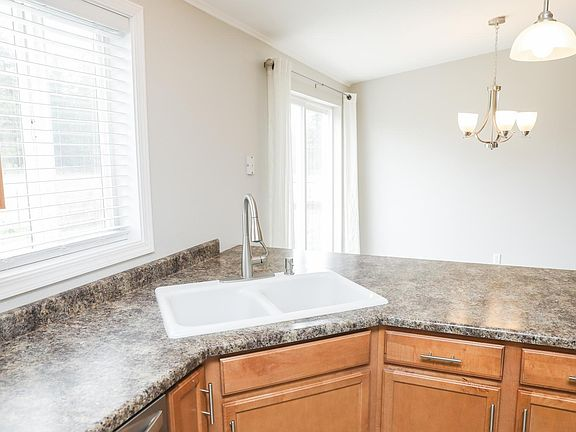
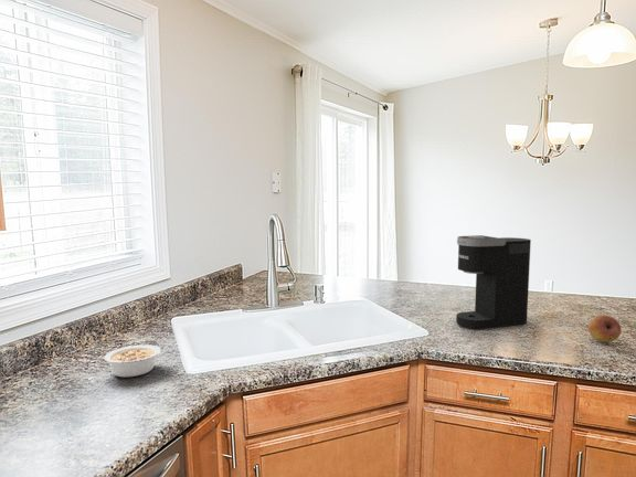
+ fruit [587,315,623,343]
+ legume [103,343,168,378]
+ coffee maker [455,234,532,330]
